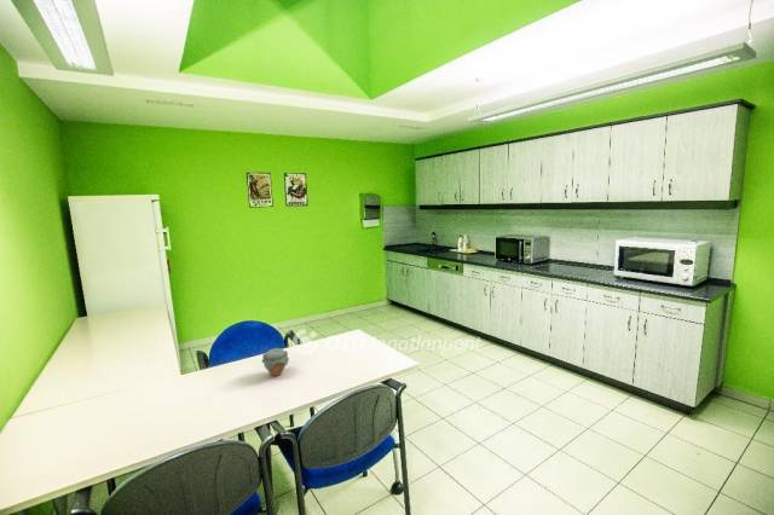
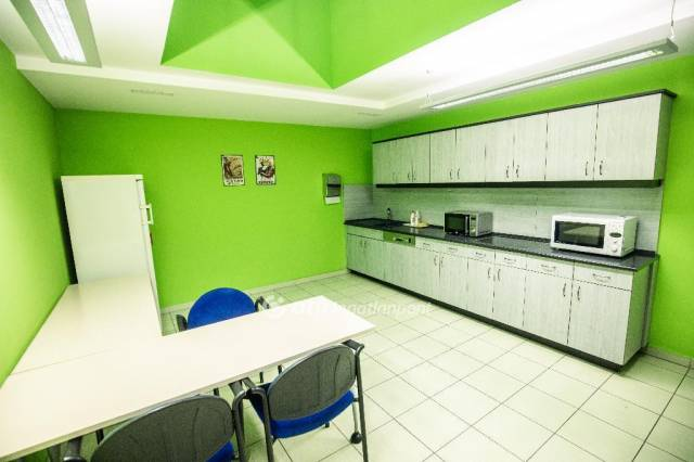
- jar [260,347,290,377]
